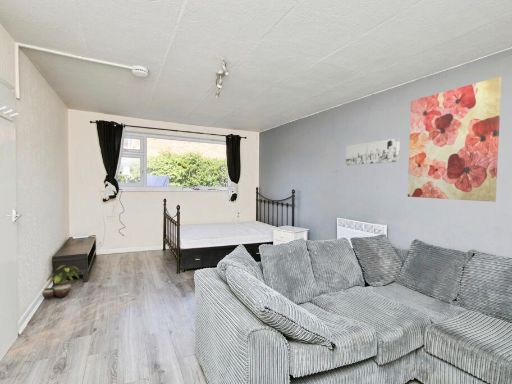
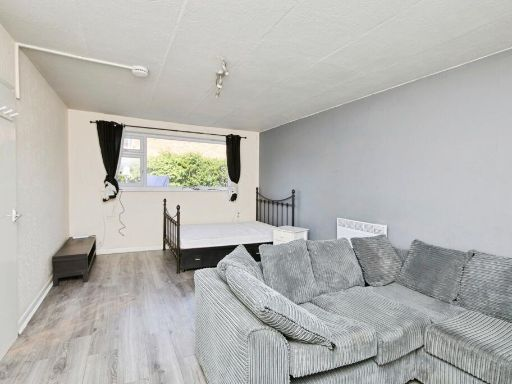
- potted plant [41,264,80,300]
- wall art [345,137,401,166]
- wall art [407,76,503,203]
